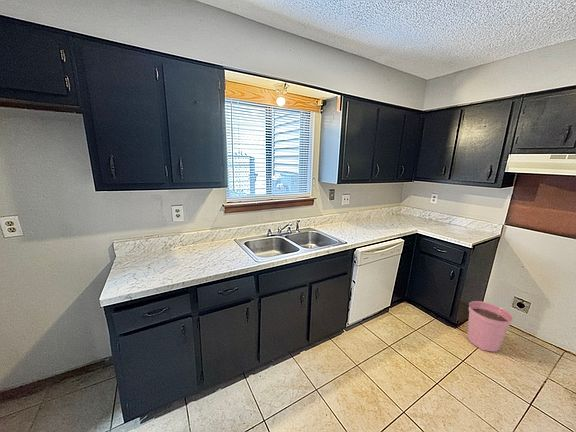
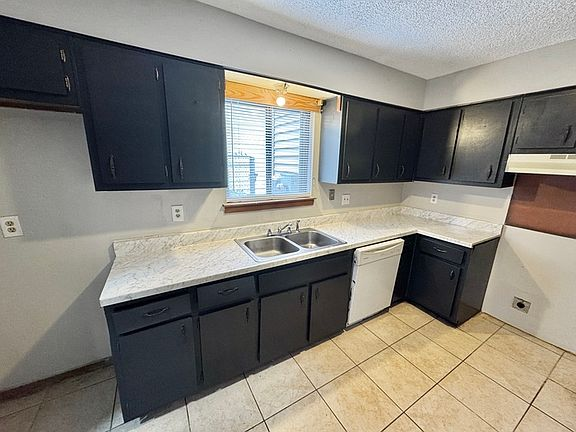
- plant pot [466,300,514,352]
